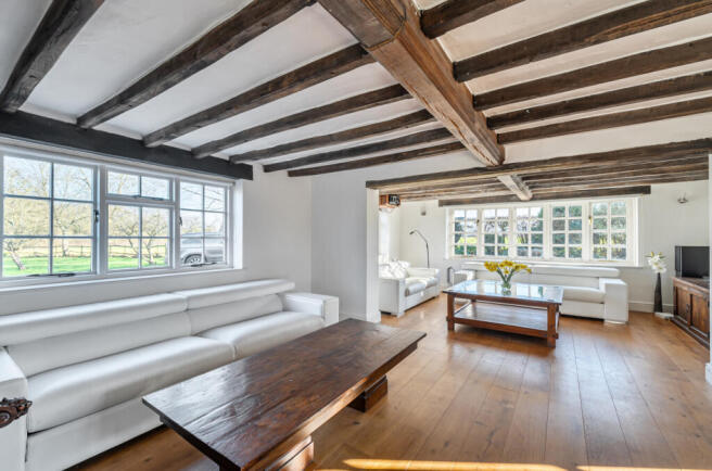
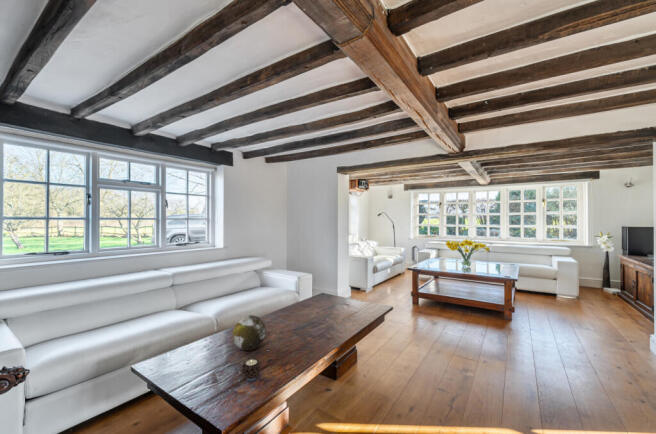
+ decorative orb [231,314,267,351]
+ candle [240,358,262,381]
